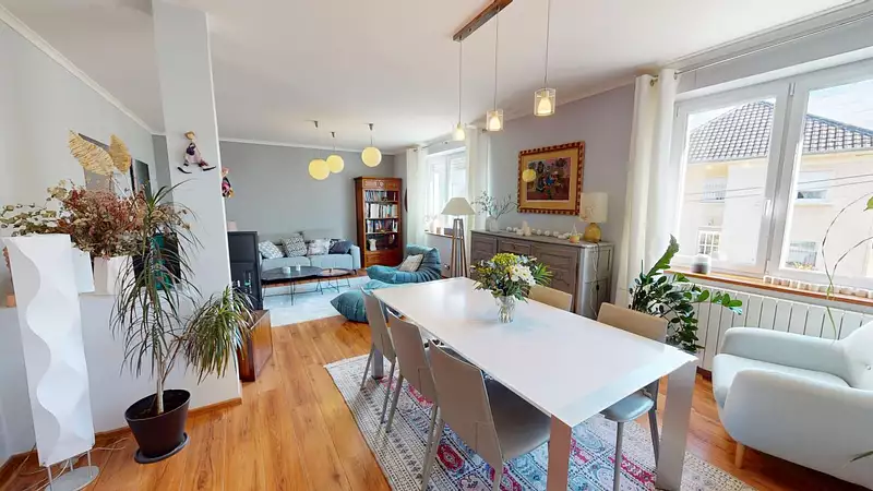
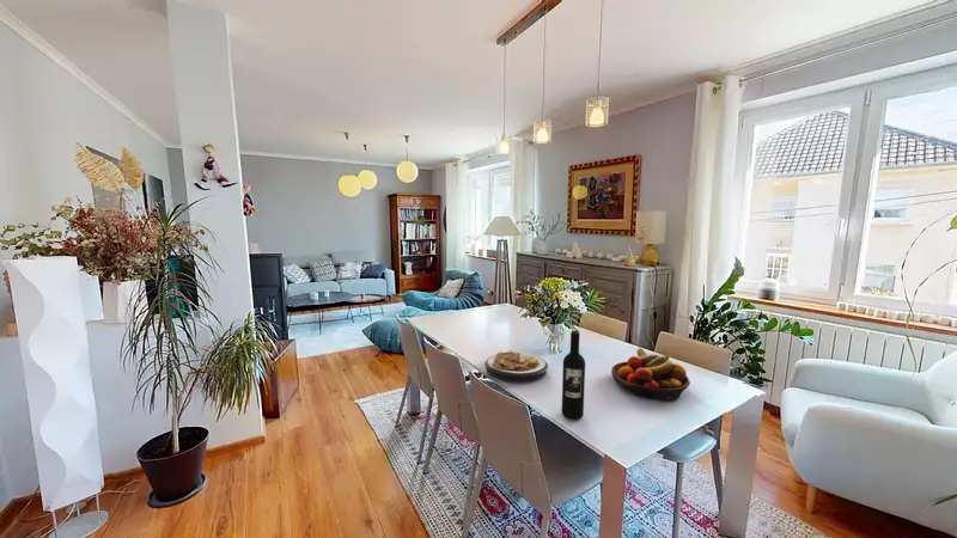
+ fruit bowl [610,347,691,402]
+ plate [483,350,549,384]
+ wine bottle [561,329,586,421]
